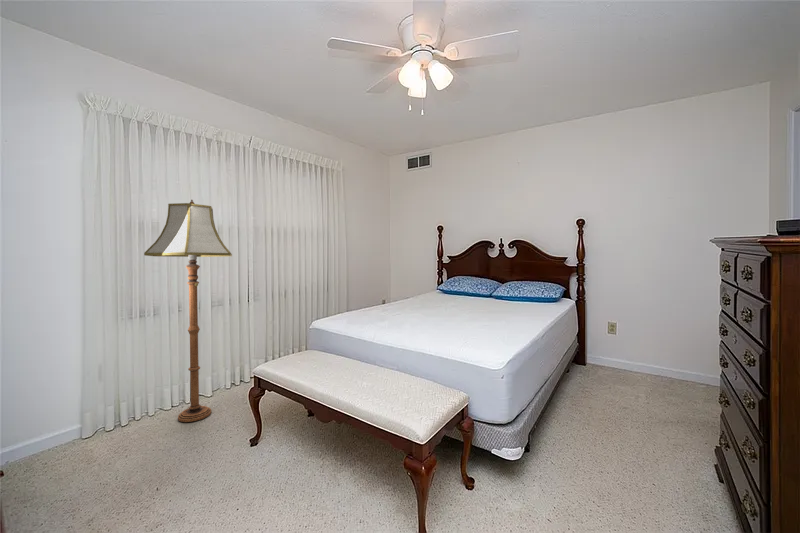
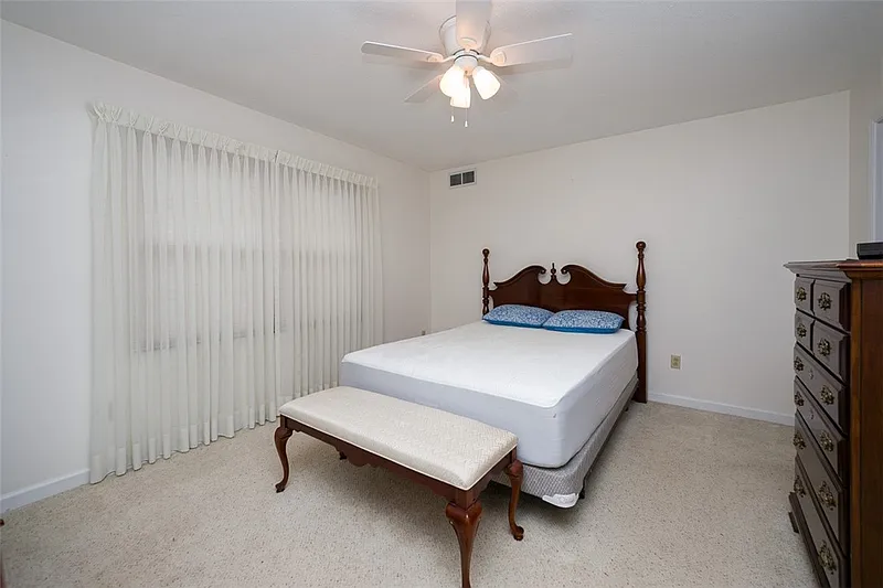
- floor lamp [143,199,233,423]
